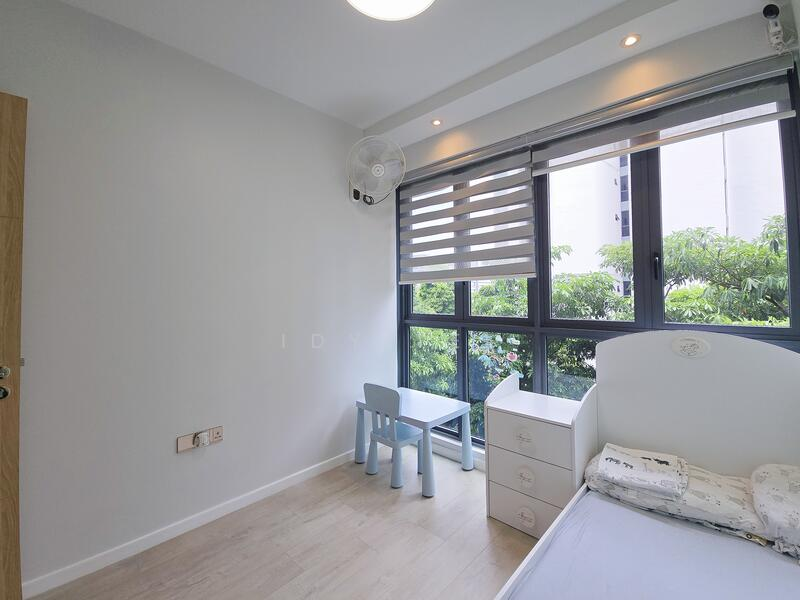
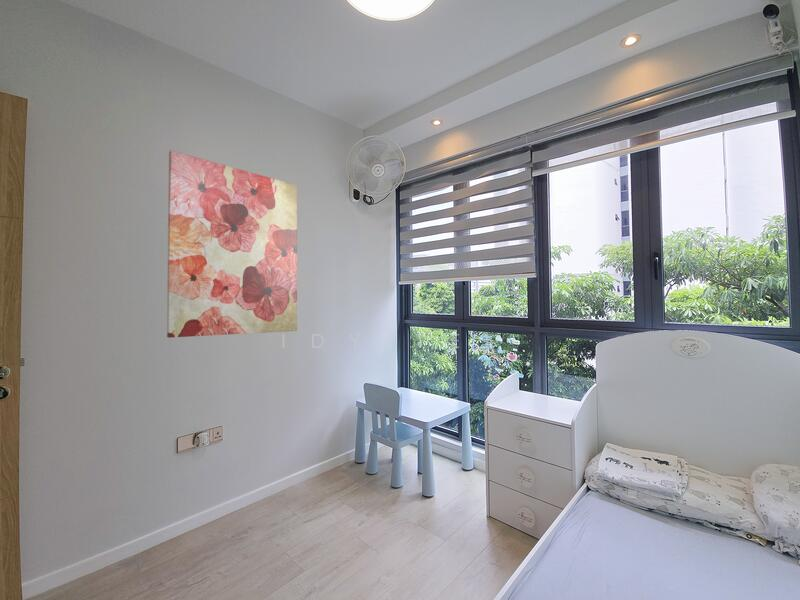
+ wall art [166,149,298,339]
